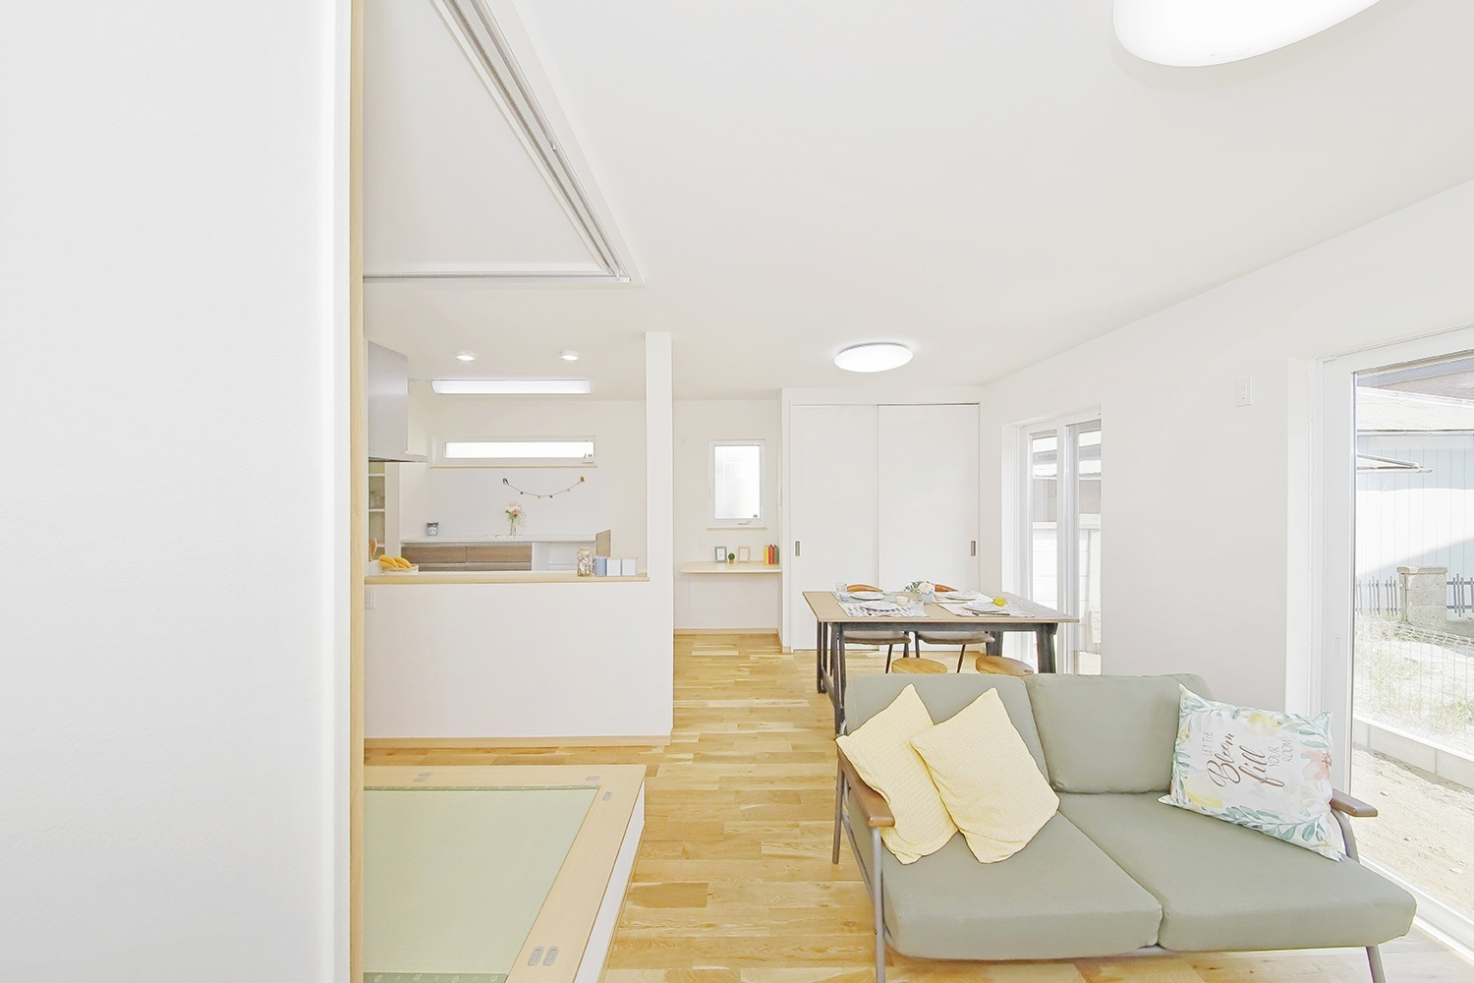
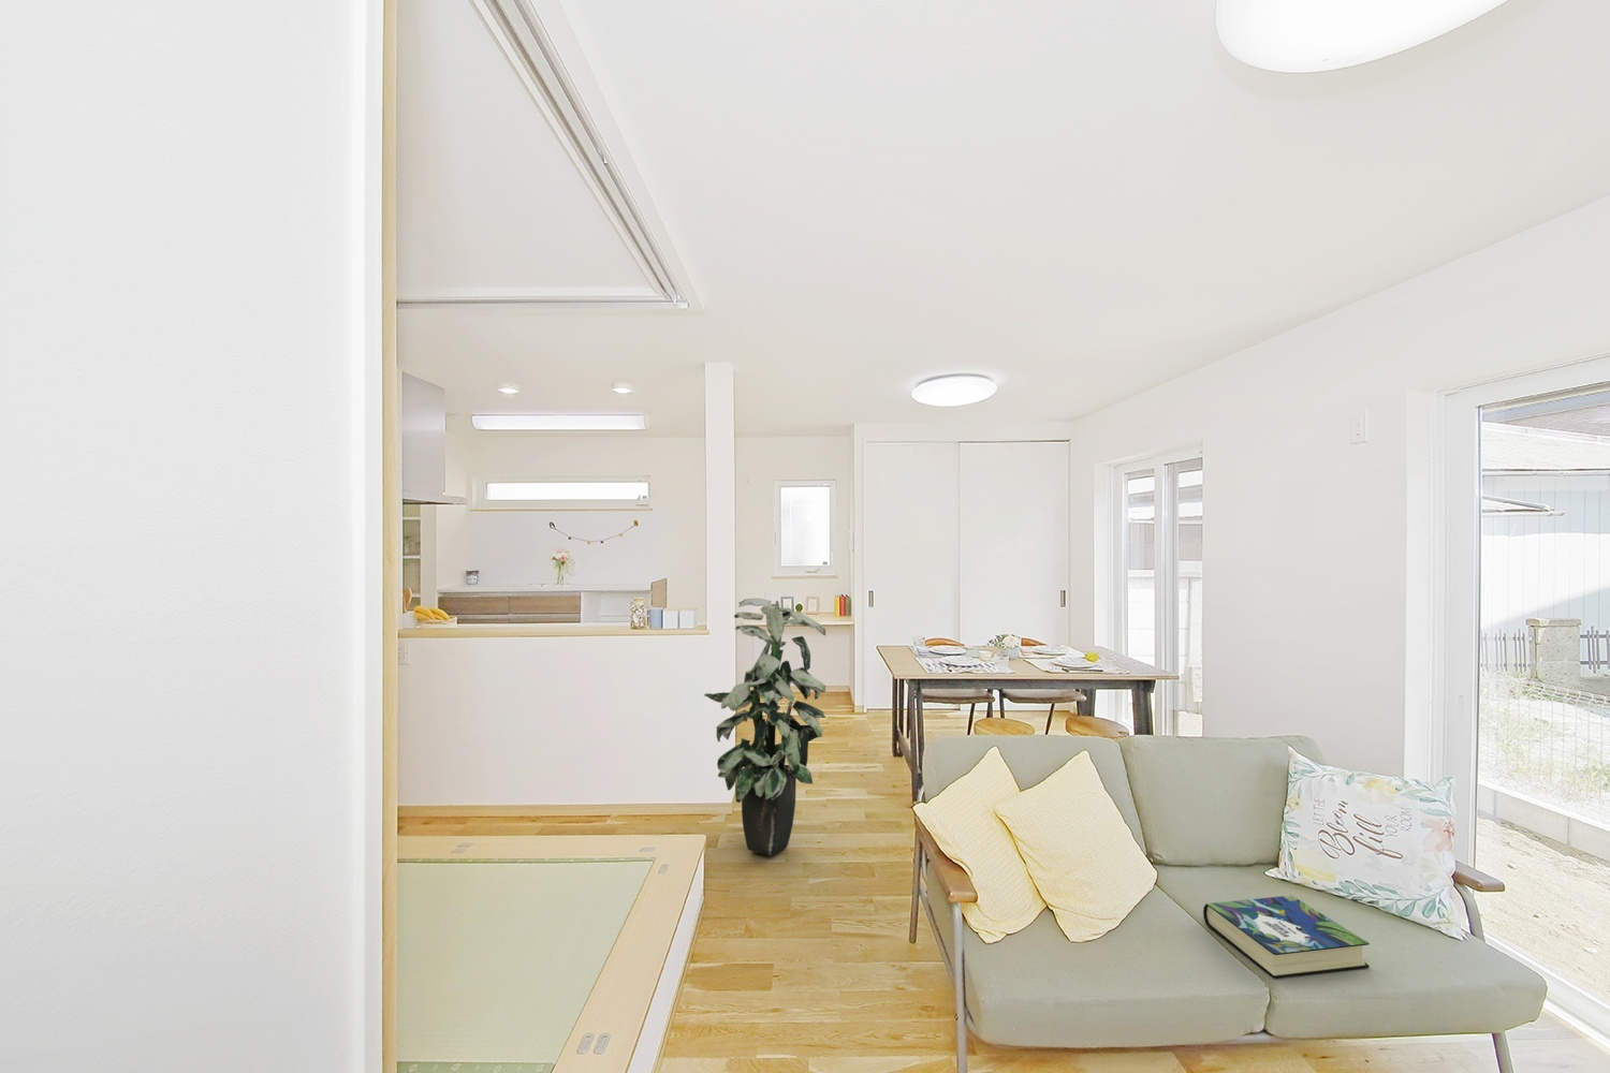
+ book [1203,895,1370,978]
+ indoor plant [703,598,827,856]
